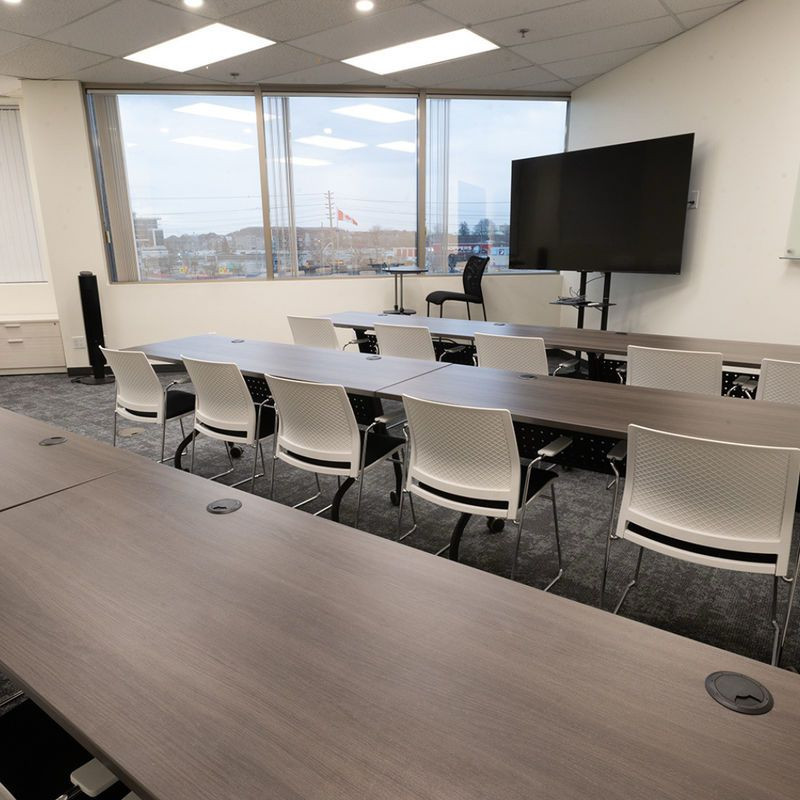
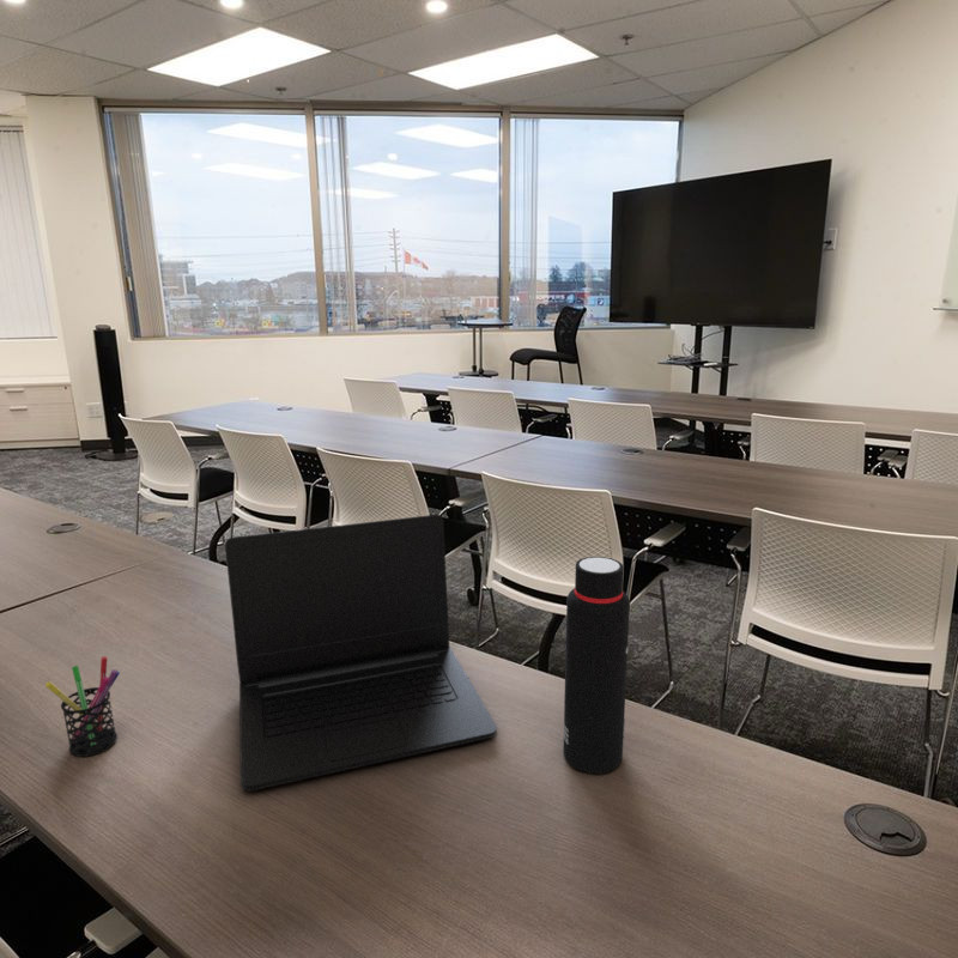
+ laptop [224,514,498,793]
+ pen holder [44,655,121,758]
+ water bottle [562,556,631,775]
